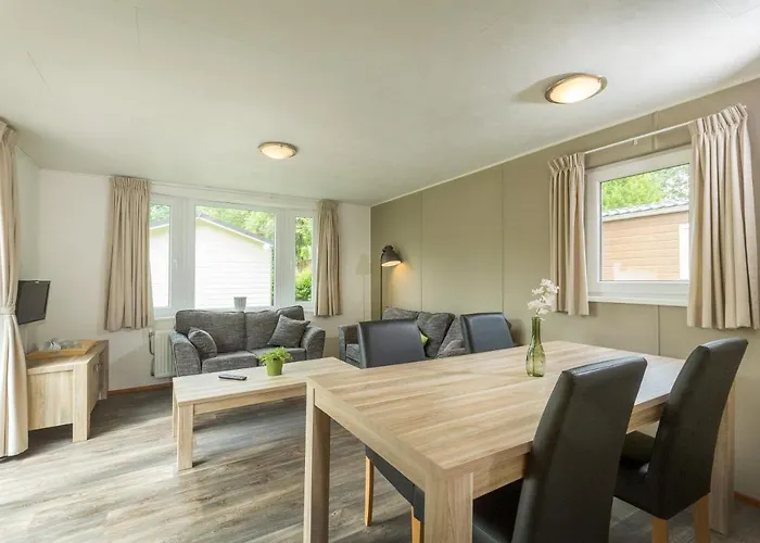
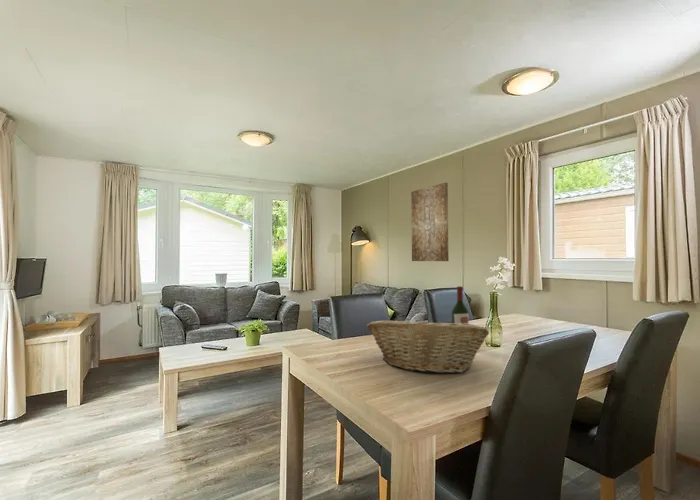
+ wall art [410,182,450,262]
+ wine bottle [451,285,470,324]
+ fruit basket [366,317,490,374]
